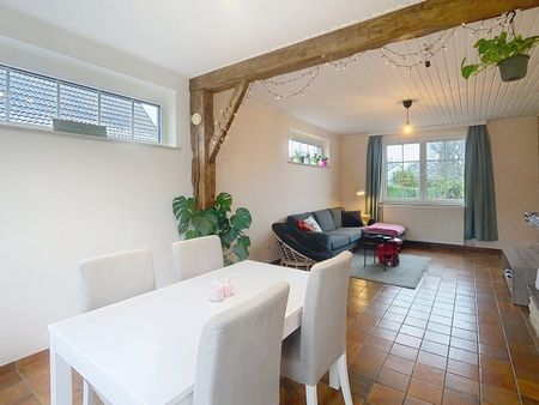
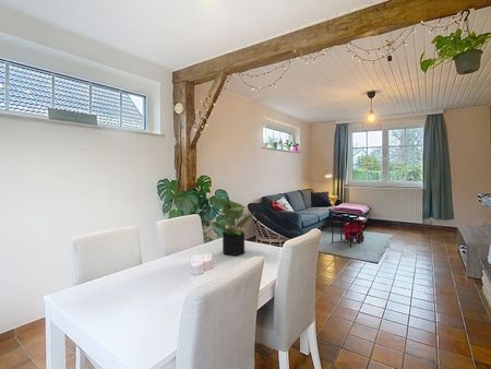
+ potted plant [204,197,258,257]
